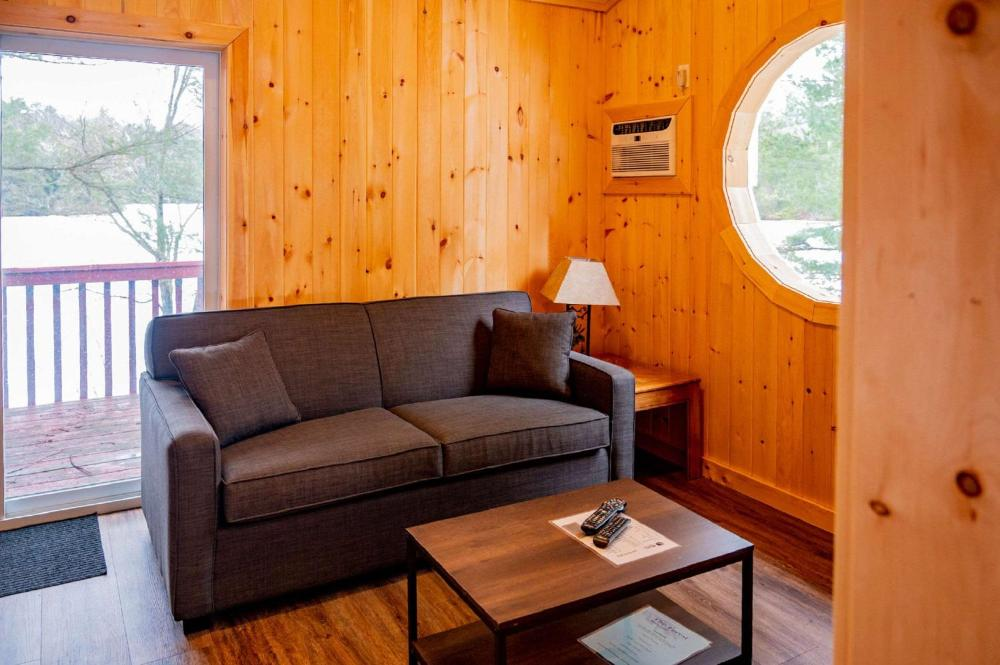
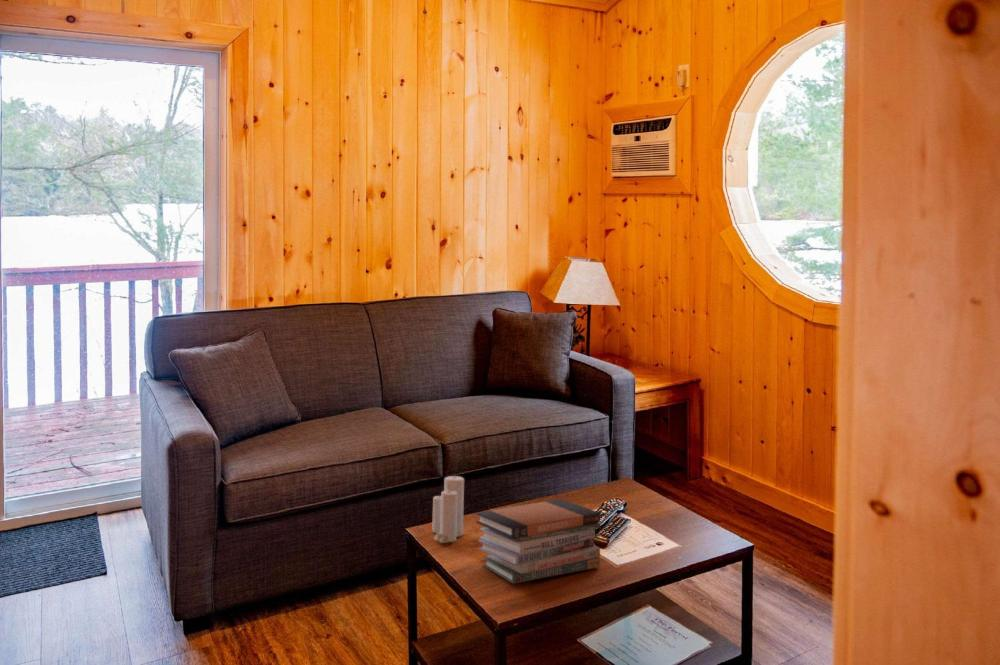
+ book stack [475,498,602,585]
+ candle [431,470,465,544]
